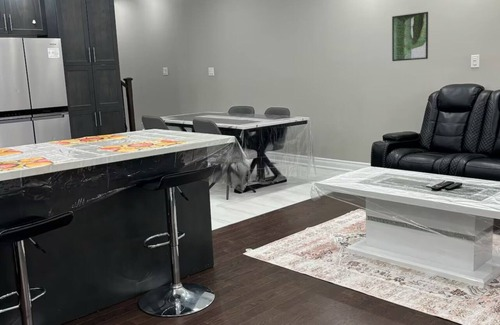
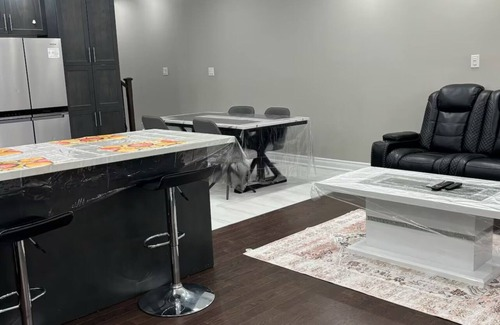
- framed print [391,11,429,62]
